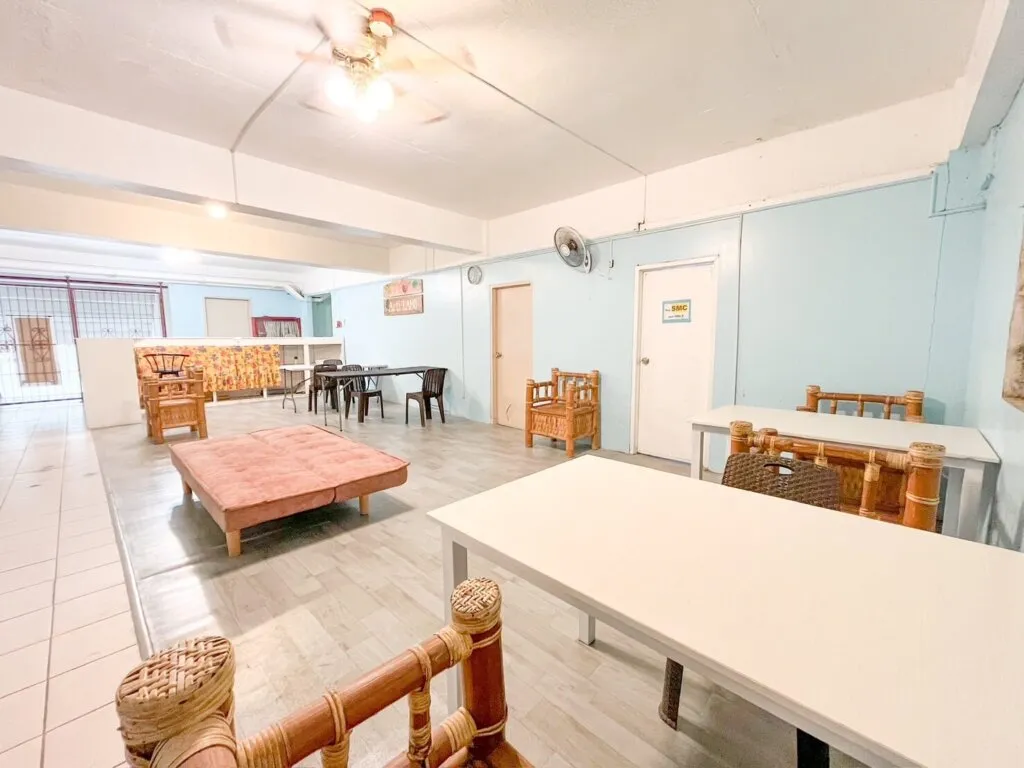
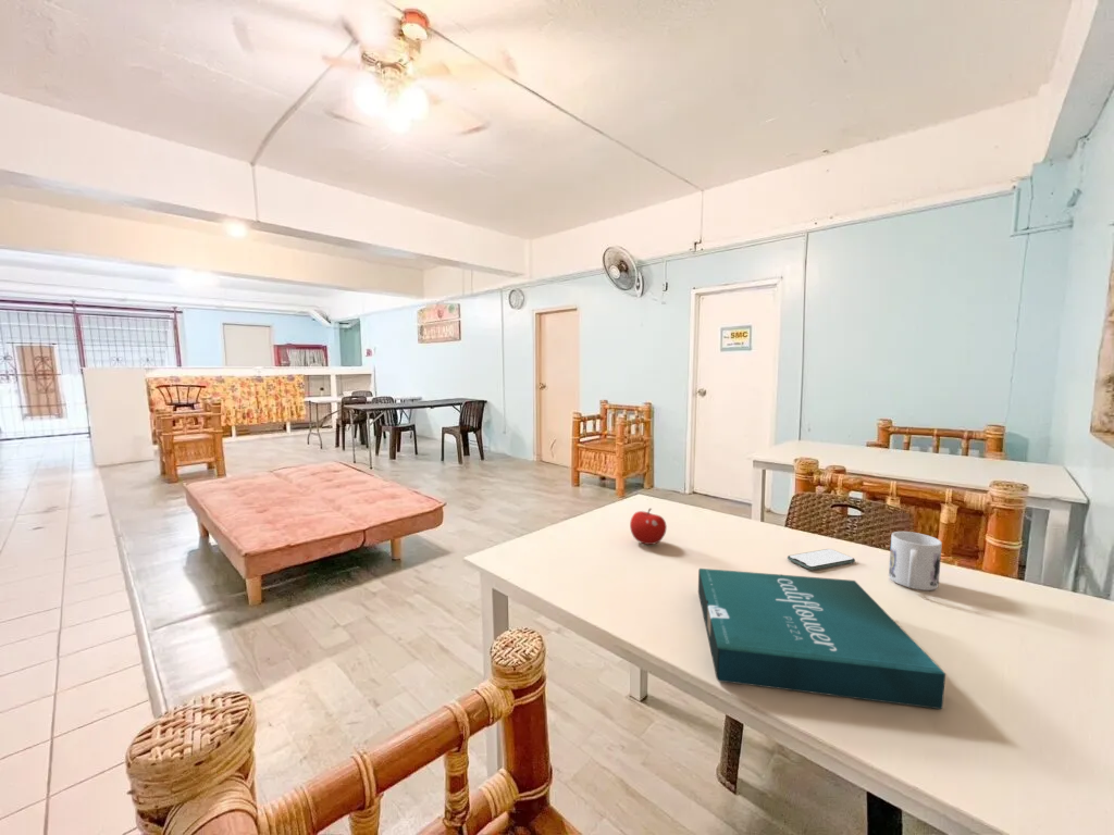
+ pizza box [697,568,946,710]
+ fruit [629,508,668,546]
+ mug [888,531,943,591]
+ smartphone [787,548,856,571]
